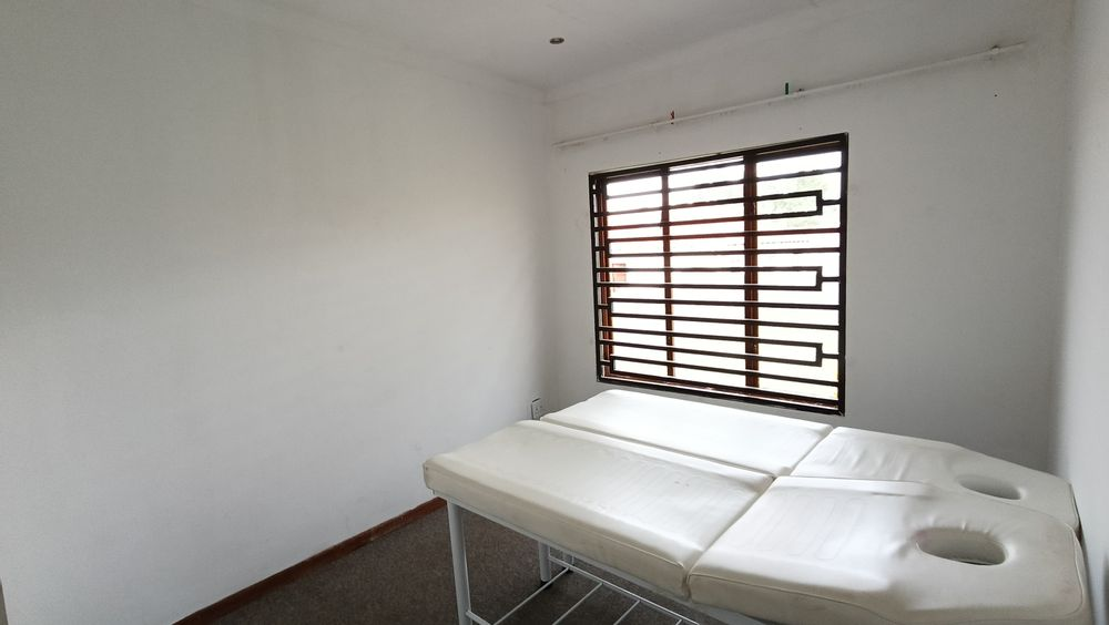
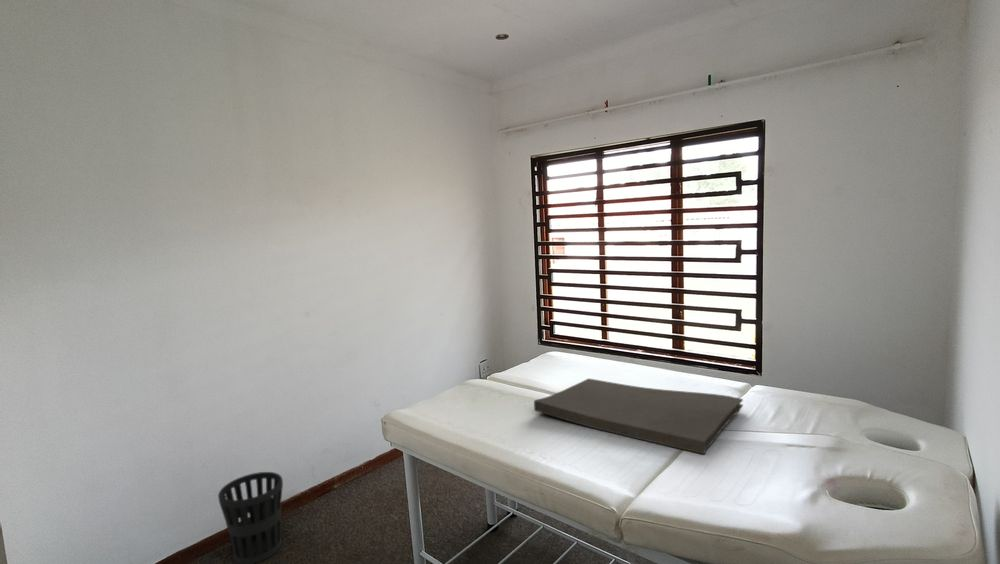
+ wastebasket [217,471,284,564]
+ hand towel [533,377,744,455]
